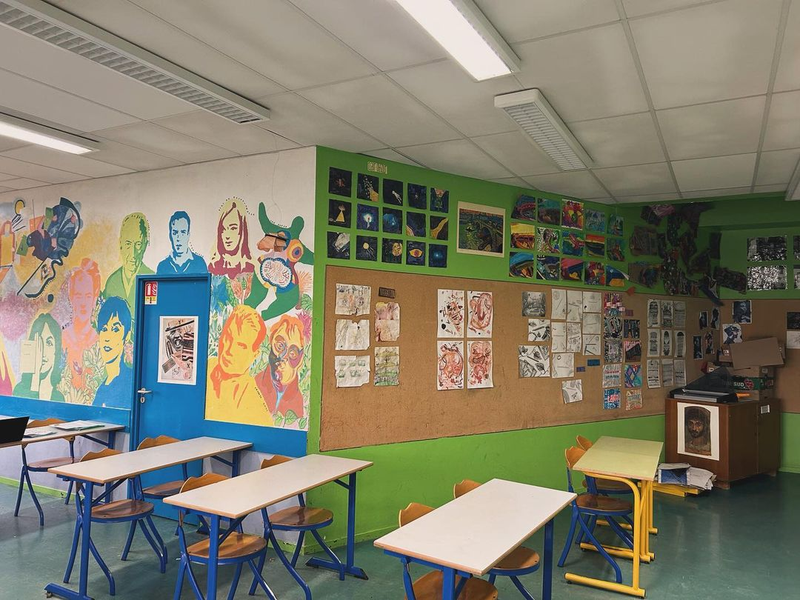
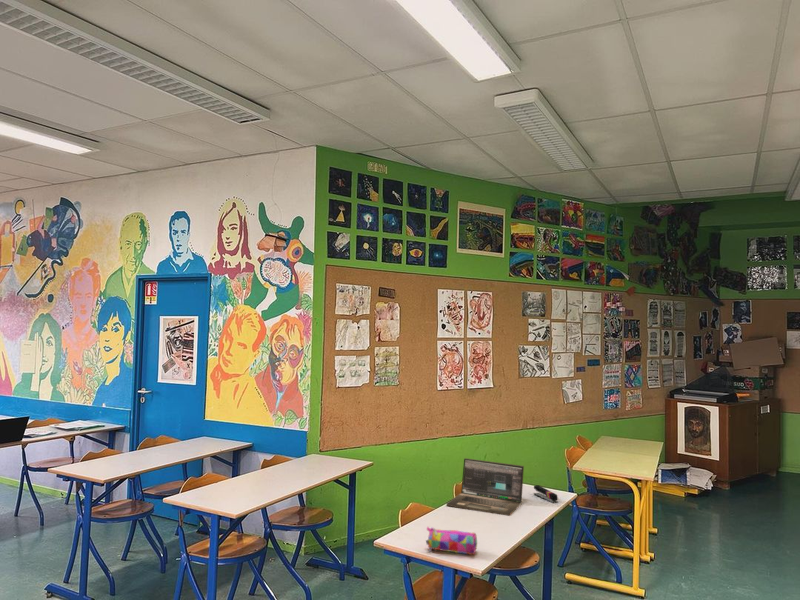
+ stapler [533,484,559,504]
+ laptop [445,457,525,517]
+ pencil case [425,526,478,556]
